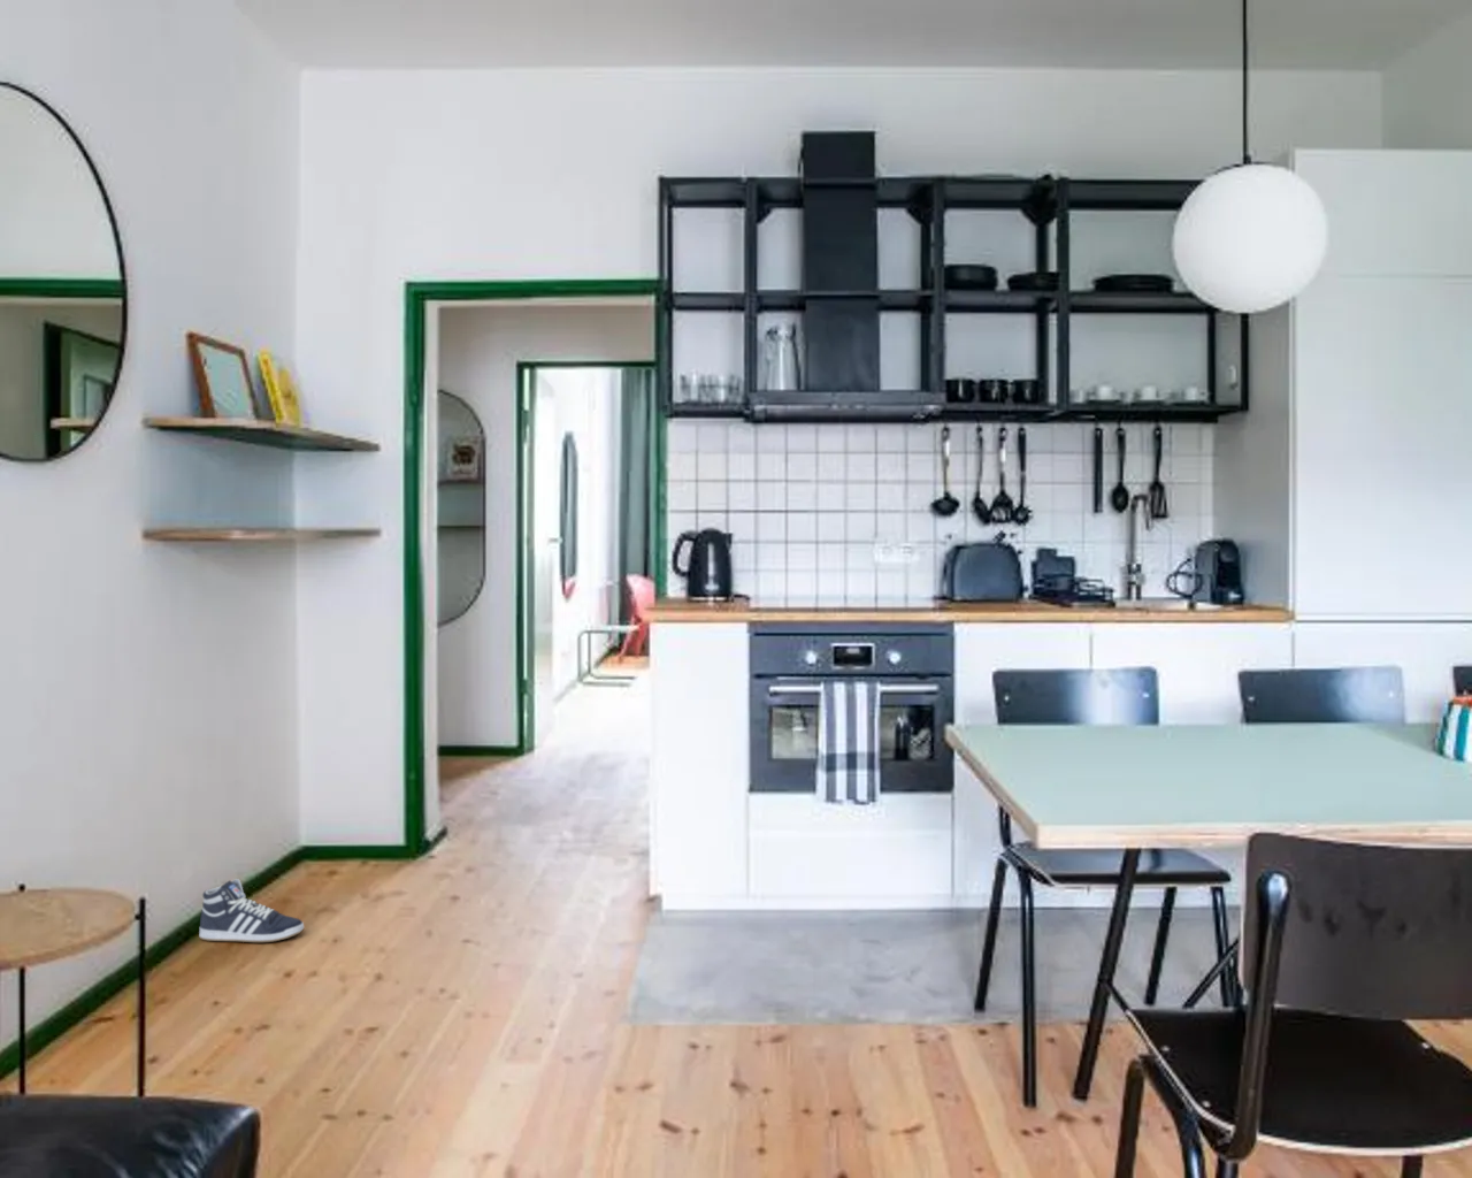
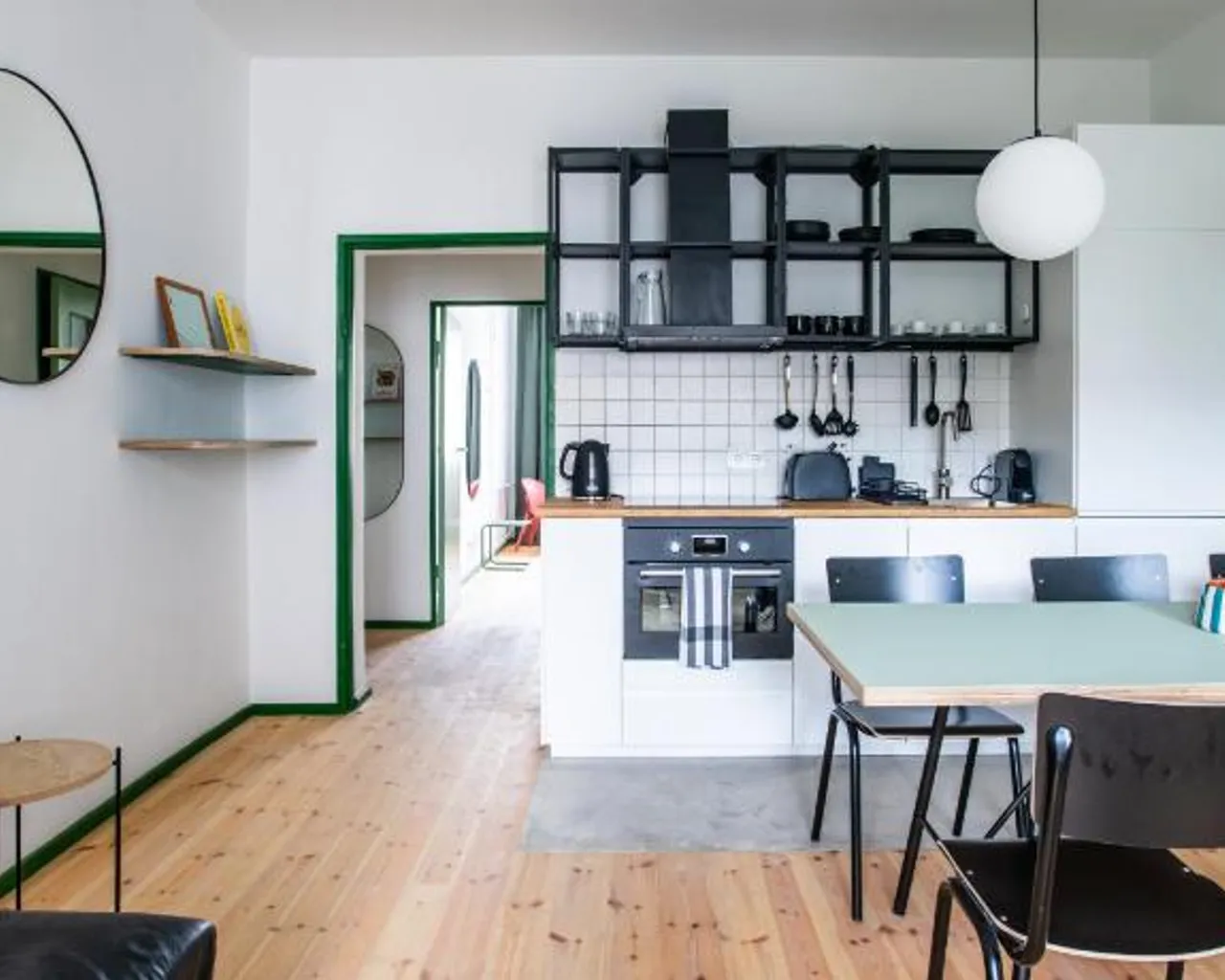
- sneaker [198,877,305,944]
